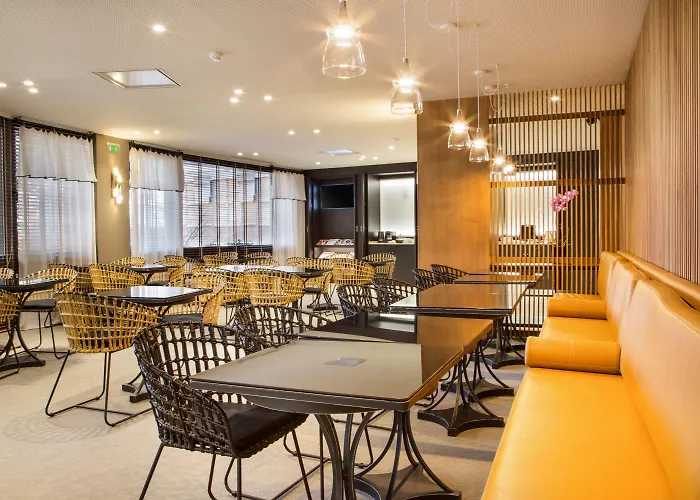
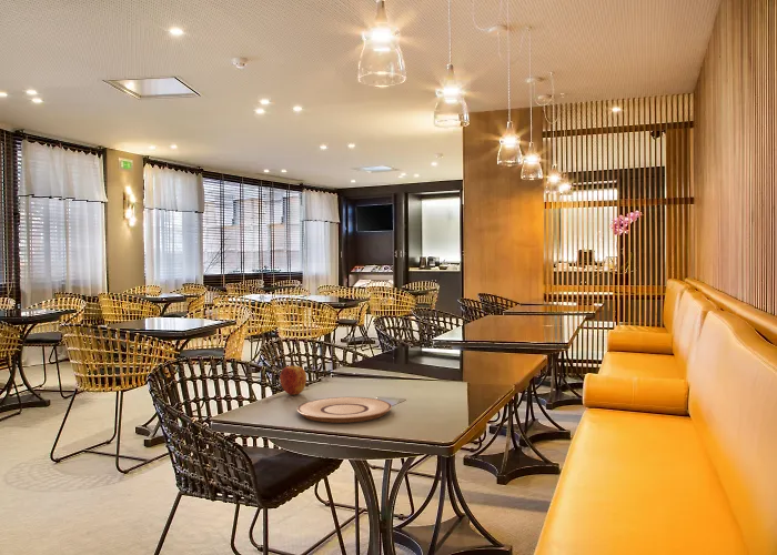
+ apple [279,364,307,396]
+ plate [296,396,393,424]
